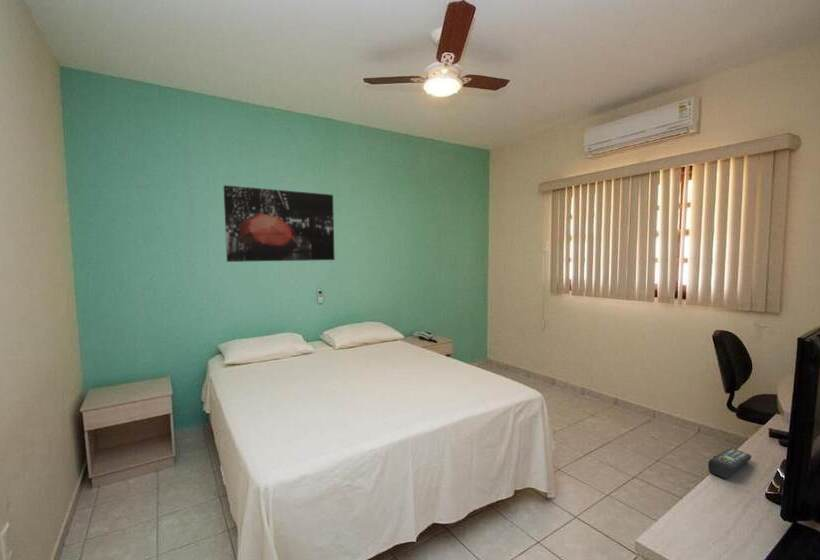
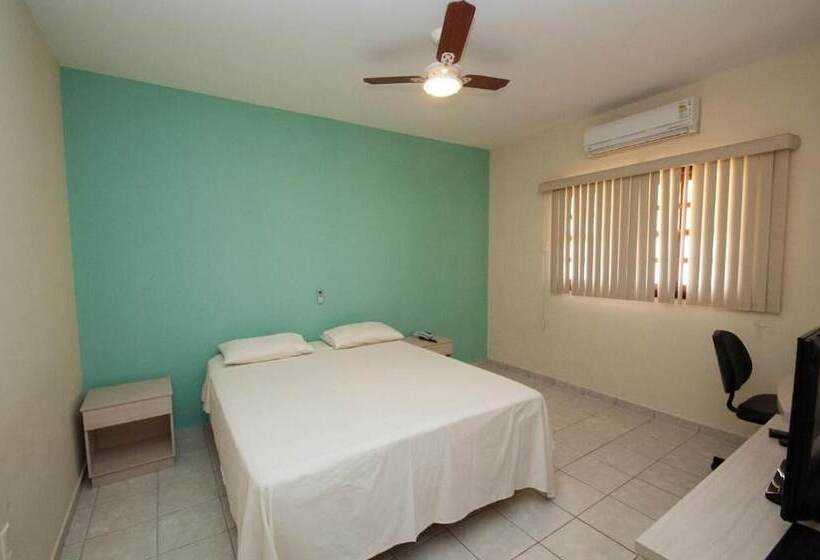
- remote control [707,447,752,480]
- wall art [223,184,336,263]
